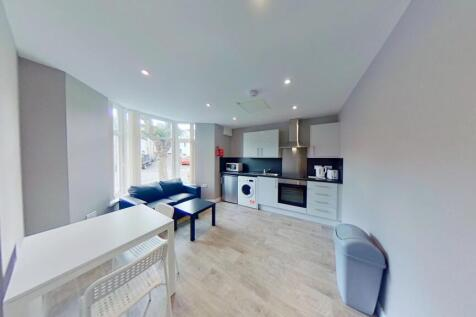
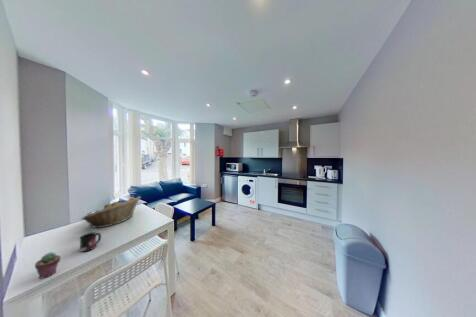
+ fruit basket [80,195,142,229]
+ potted succulent [34,251,61,280]
+ mug [79,231,102,253]
